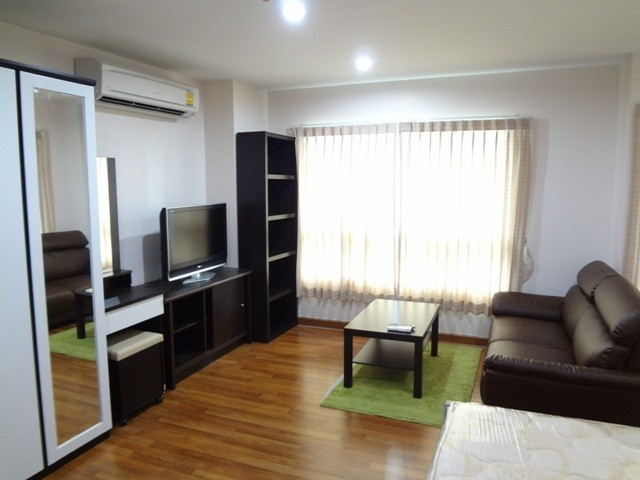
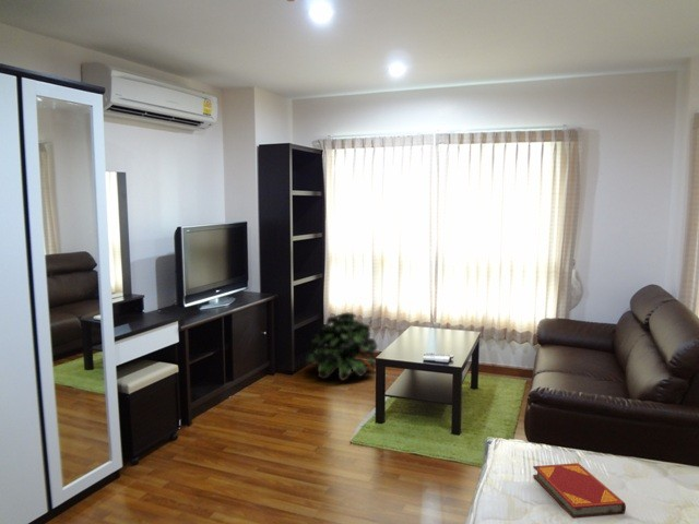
+ potted plant [304,311,379,382]
+ hardback book [532,462,627,520]
